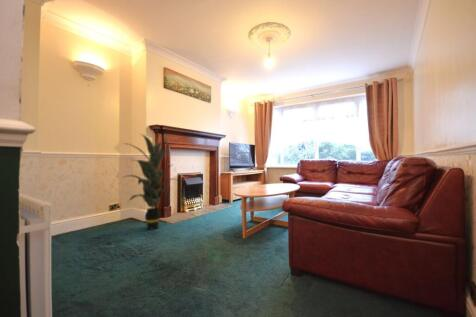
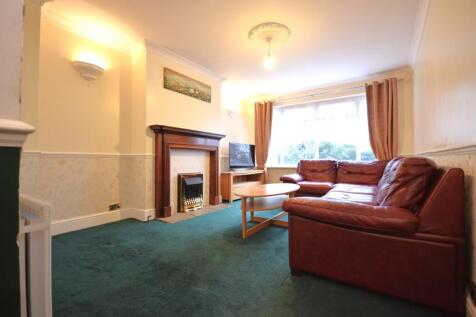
- indoor plant [123,134,181,230]
